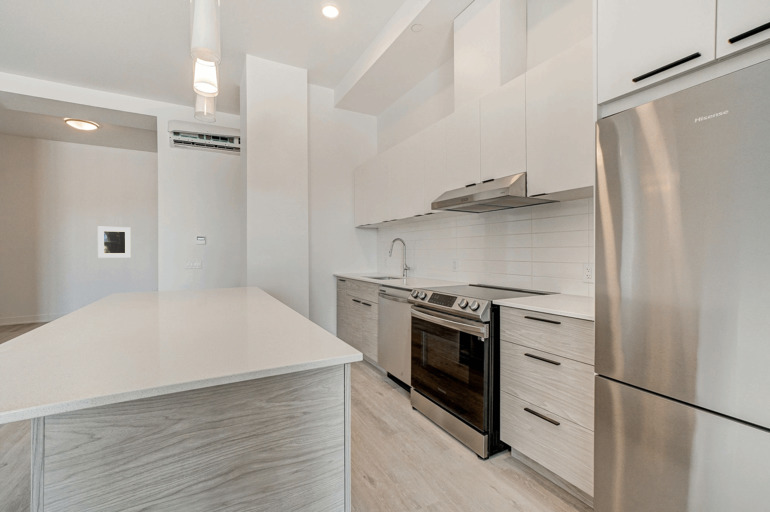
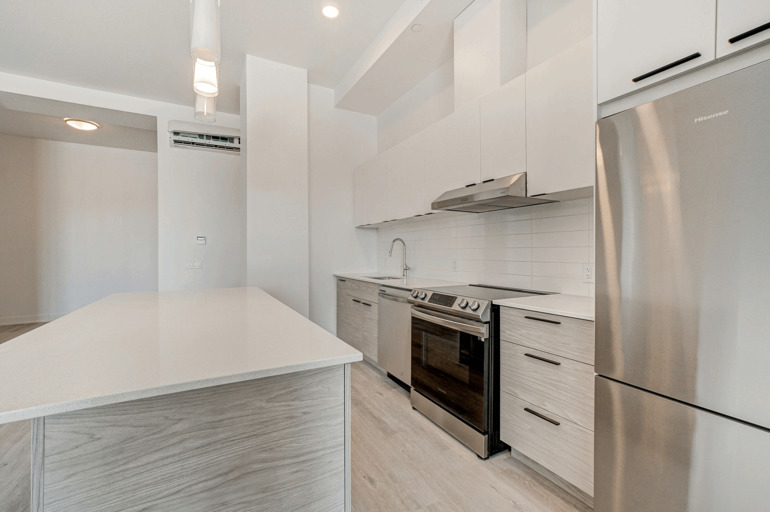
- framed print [97,226,132,259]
